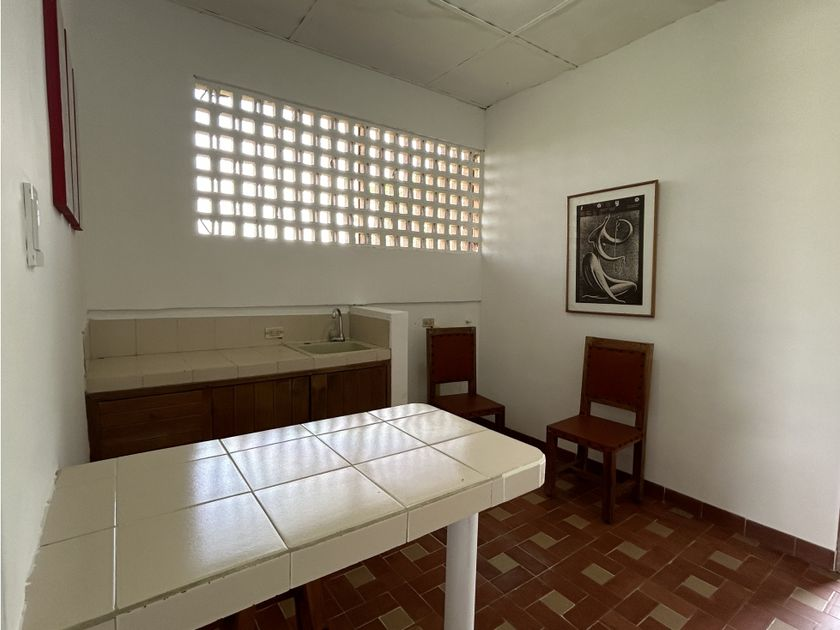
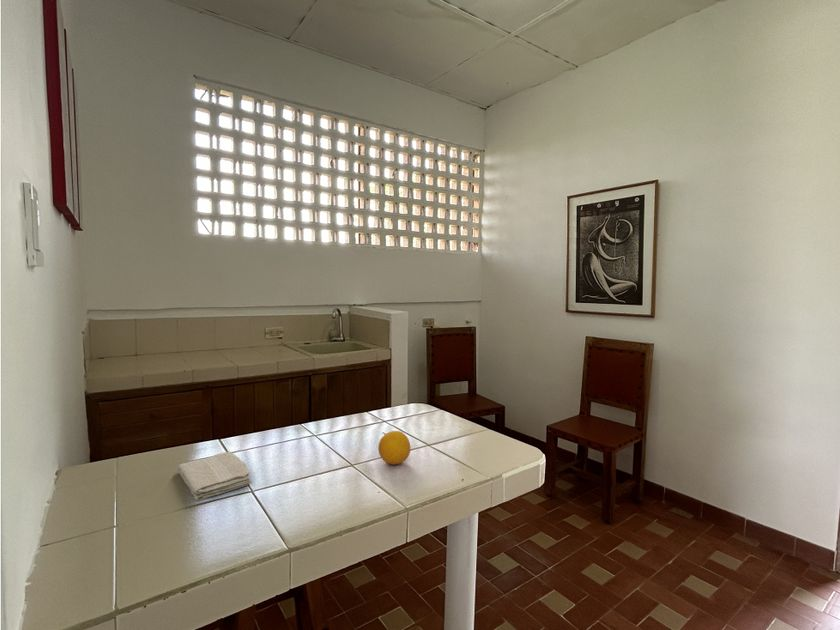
+ washcloth [176,450,253,502]
+ fruit [377,430,411,466]
